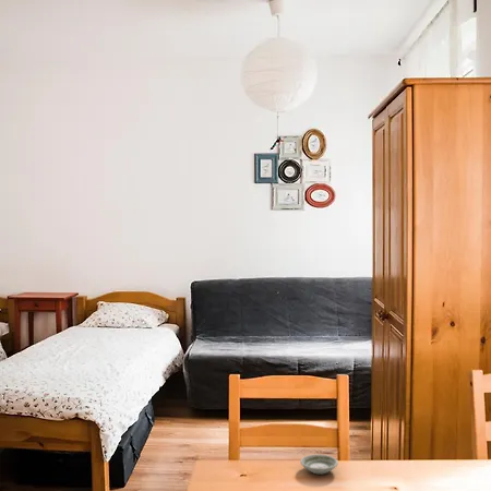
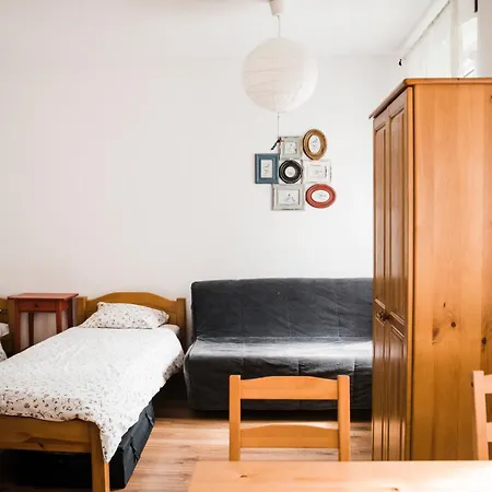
- saucer [299,454,339,475]
